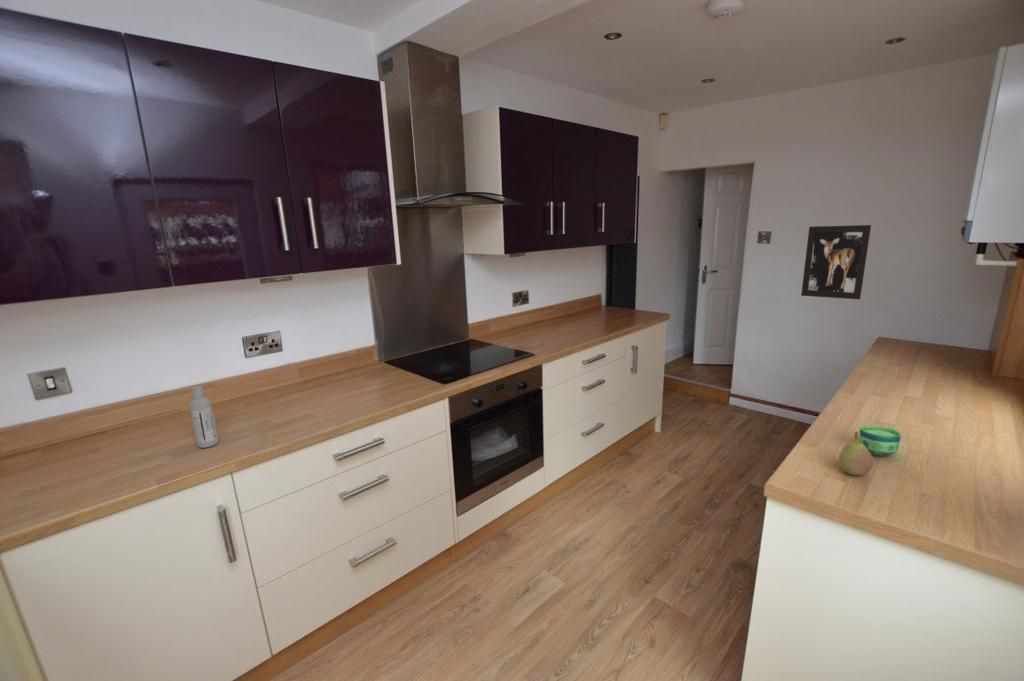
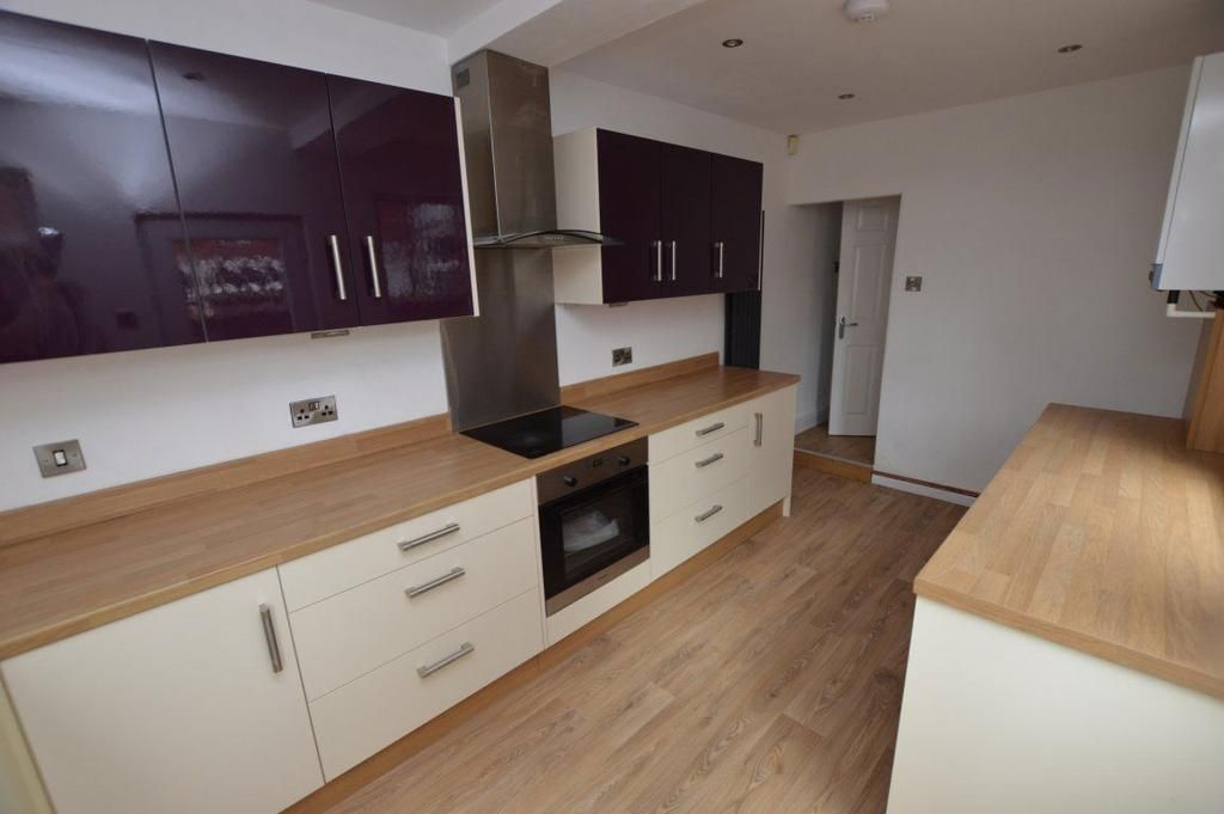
- fruit [838,430,874,476]
- bottle [188,384,219,449]
- wall art [800,224,872,300]
- cup [858,425,902,457]
